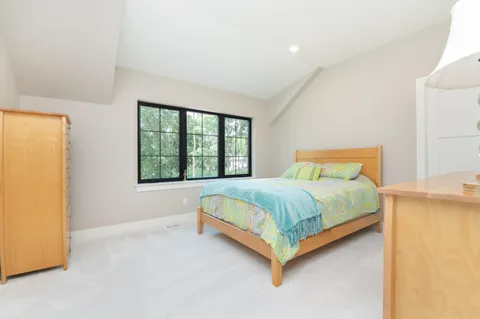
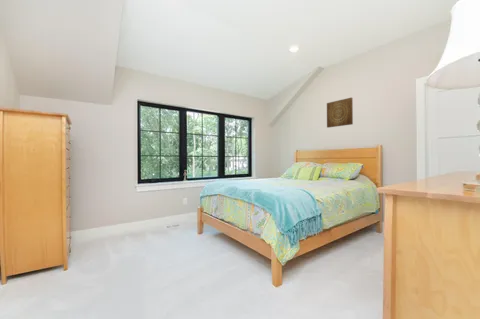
+ wall art [326,97,354,129]
